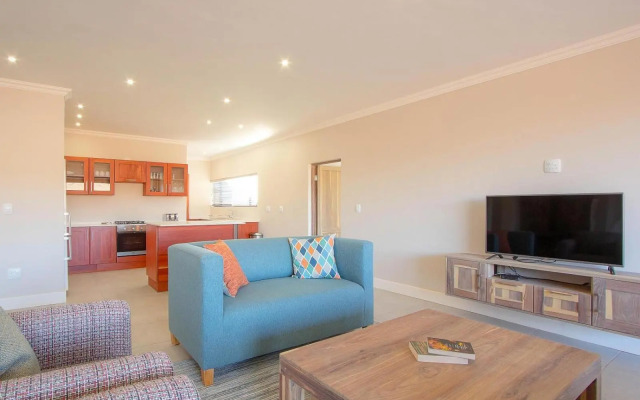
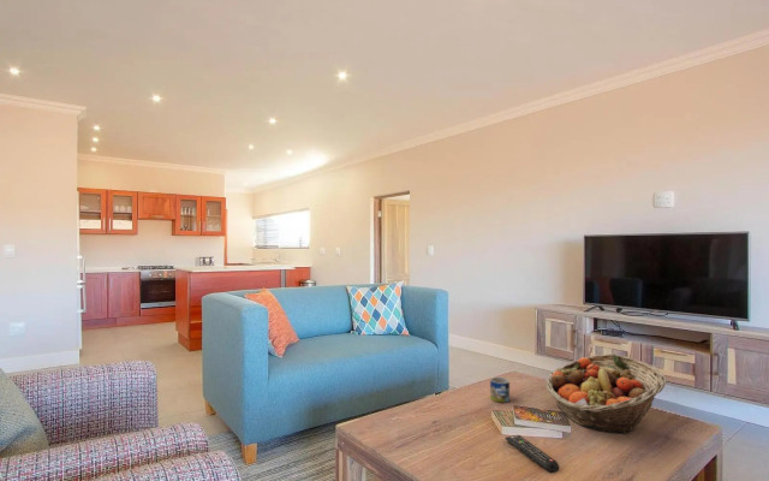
+ remote control [505,434,560,474]
+ fruit basket [544,352,667,435]
+ mug [489,375,511,404]
